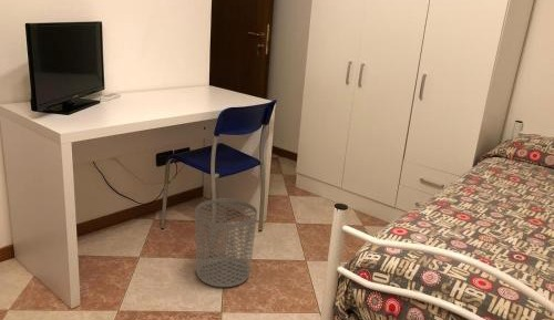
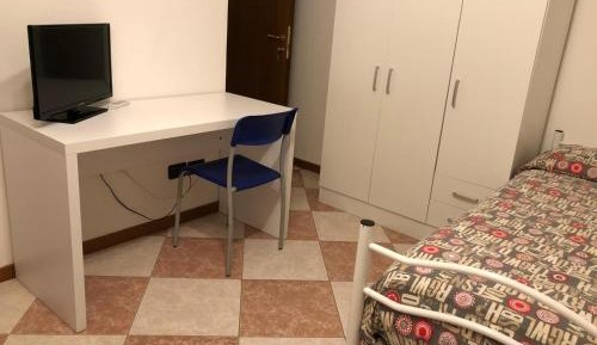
- waste bin [194,197,258,288]
